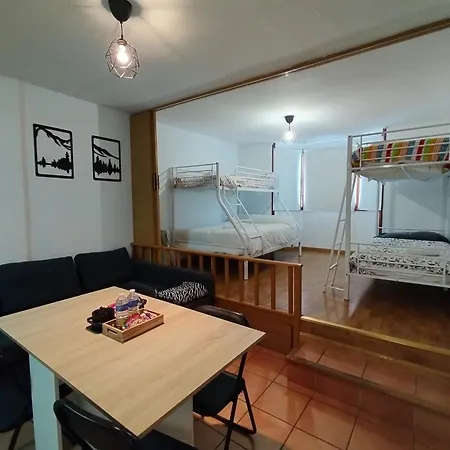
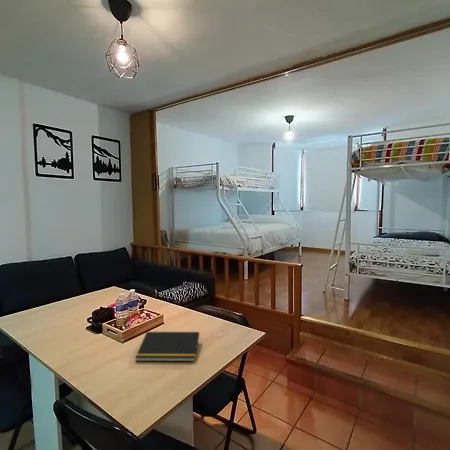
+ notepad [134,331,200,362]
